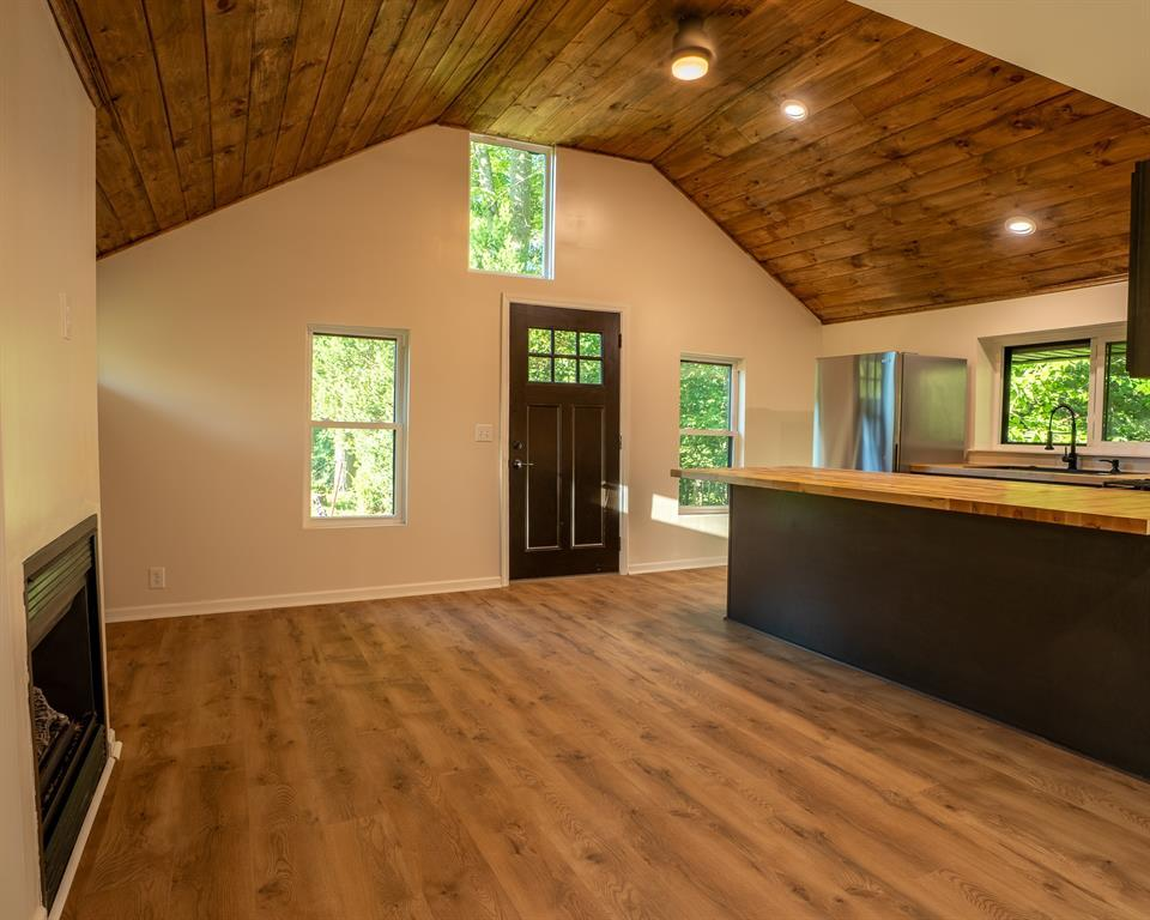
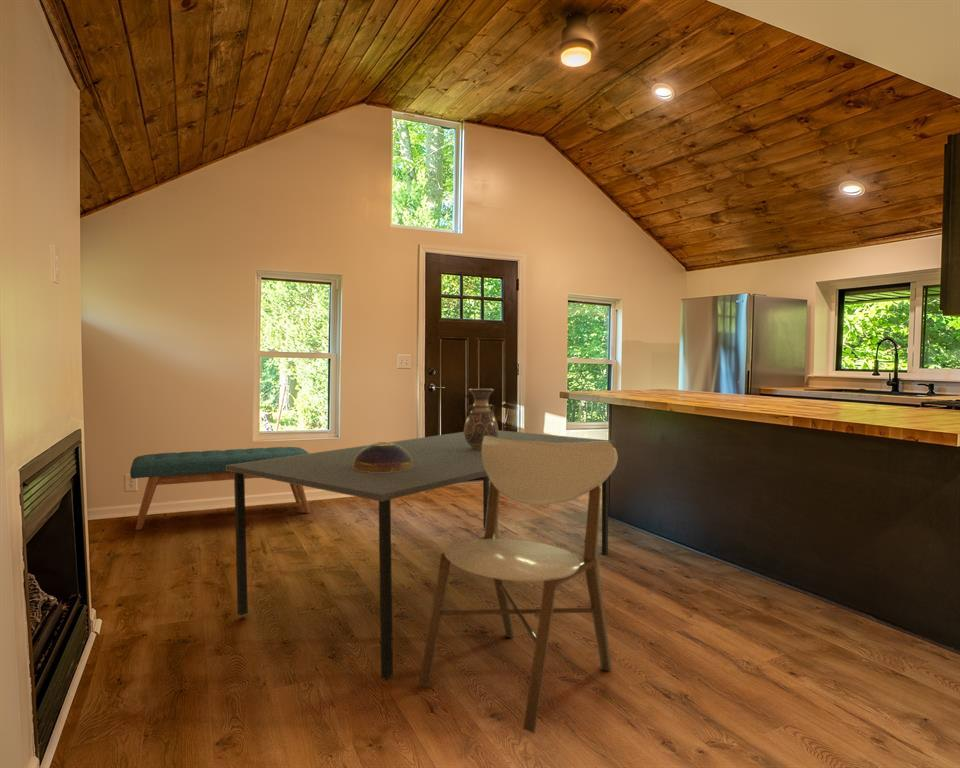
+ vase [463,388,499,450]
+ dining chair [418,435,619,734]
+ dining table [226,429,616,680]
+ bench [129,446,311,531]
+ decorative bowl [353,441,413,472]
